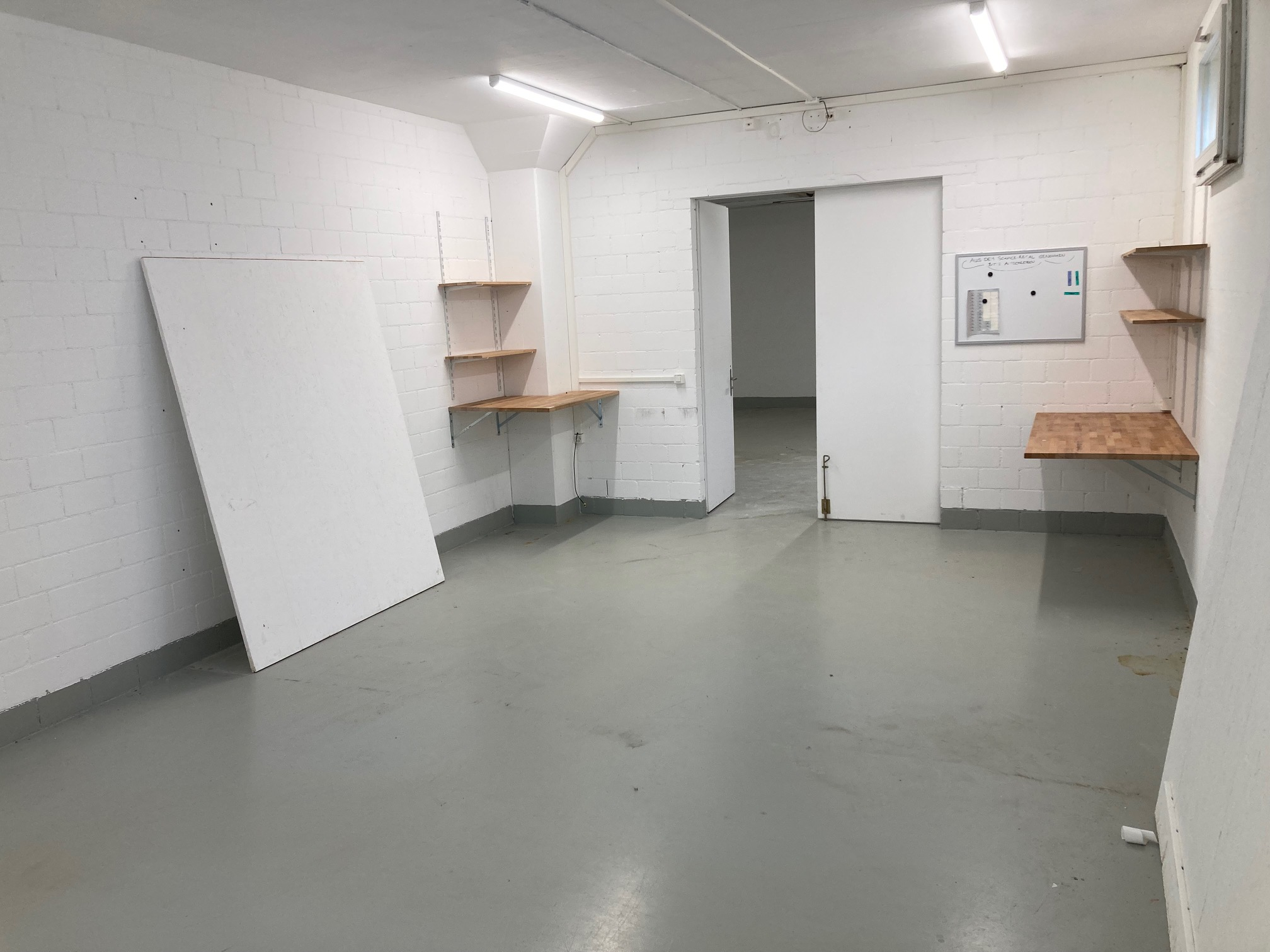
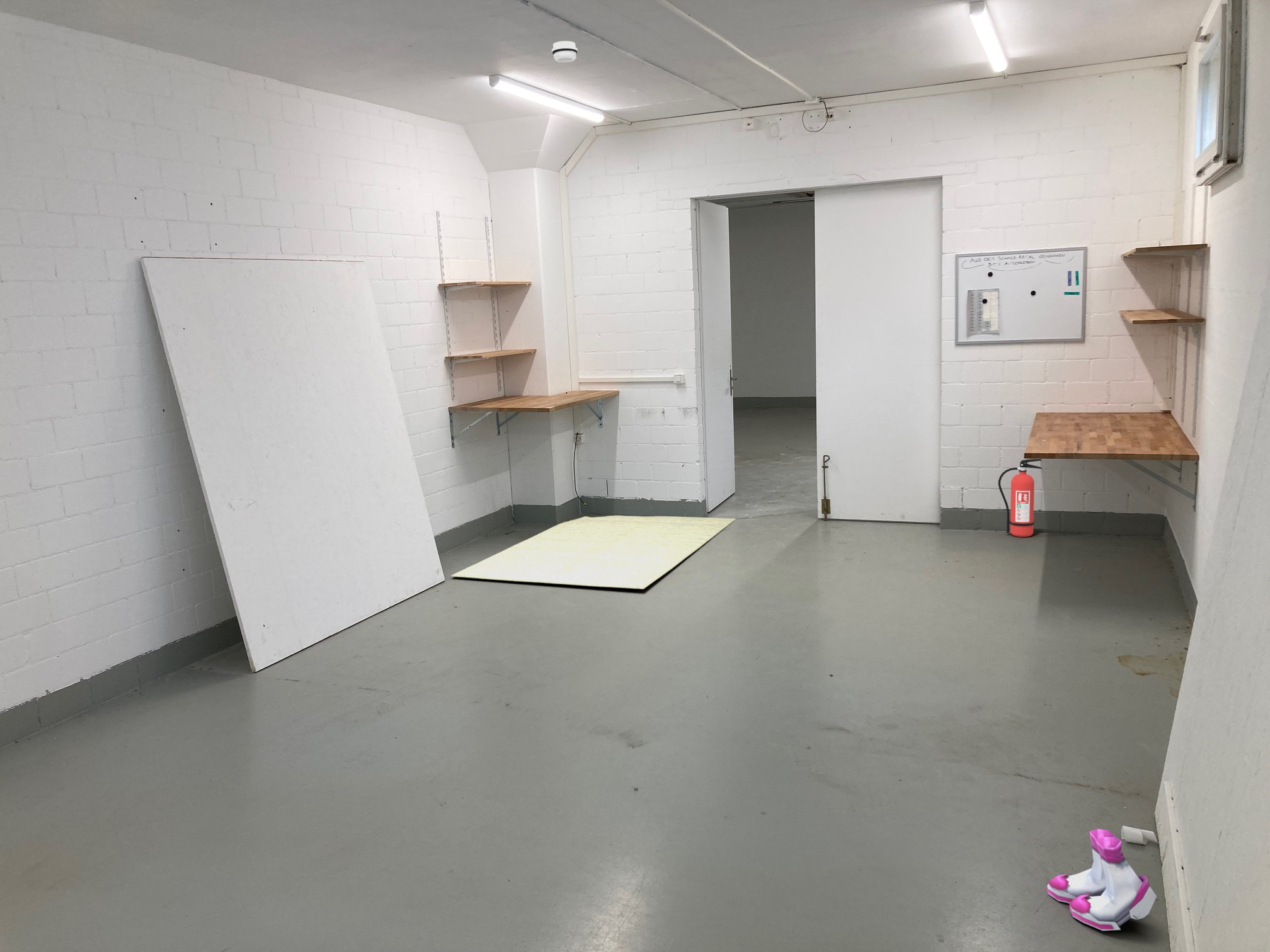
+ fire extinguisher [998,458,1043,538]
+ boots [1046,829,1157,931]
+ rug [450,515,736,590]
+ smoke detector [551,40,578,63]
